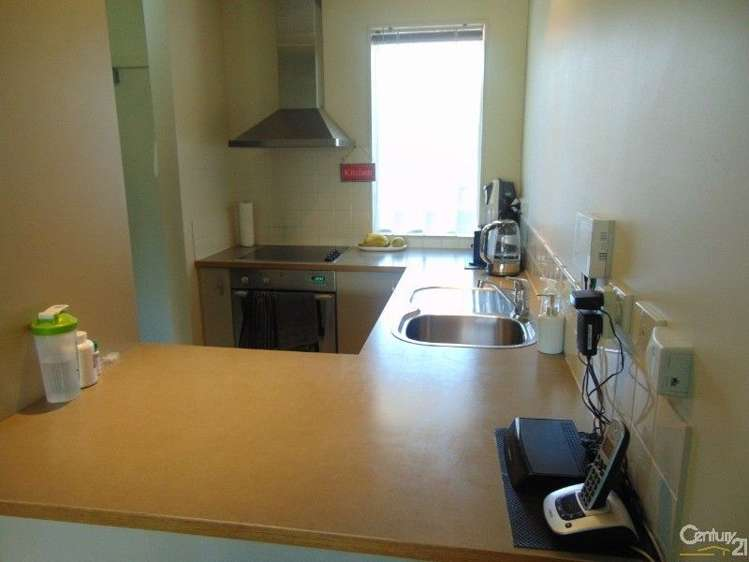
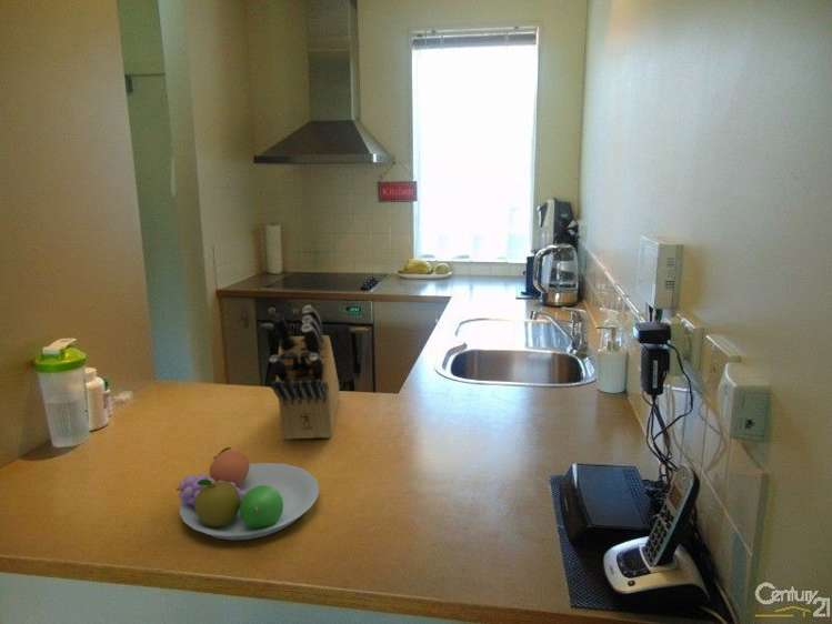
+ fruit bowl [176,446,320,541]
+ knife block [268,304,340,441]
